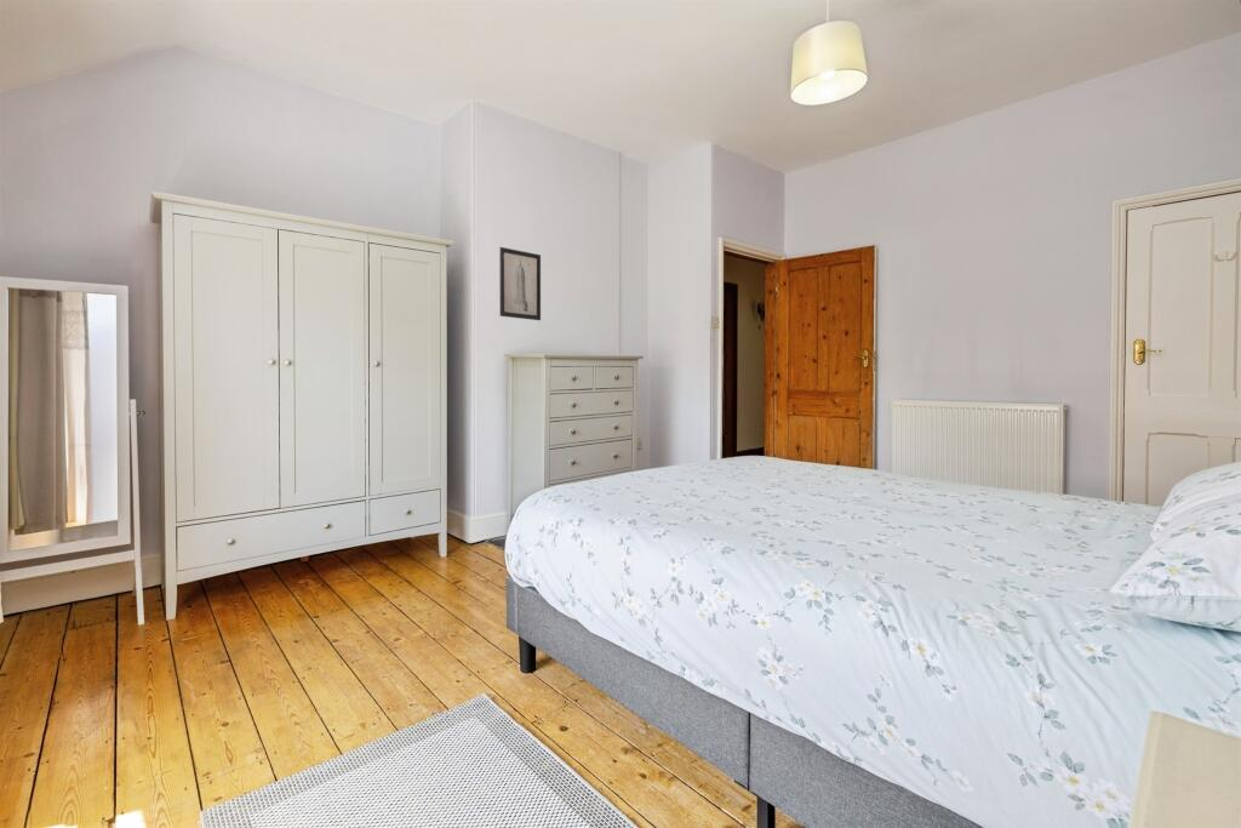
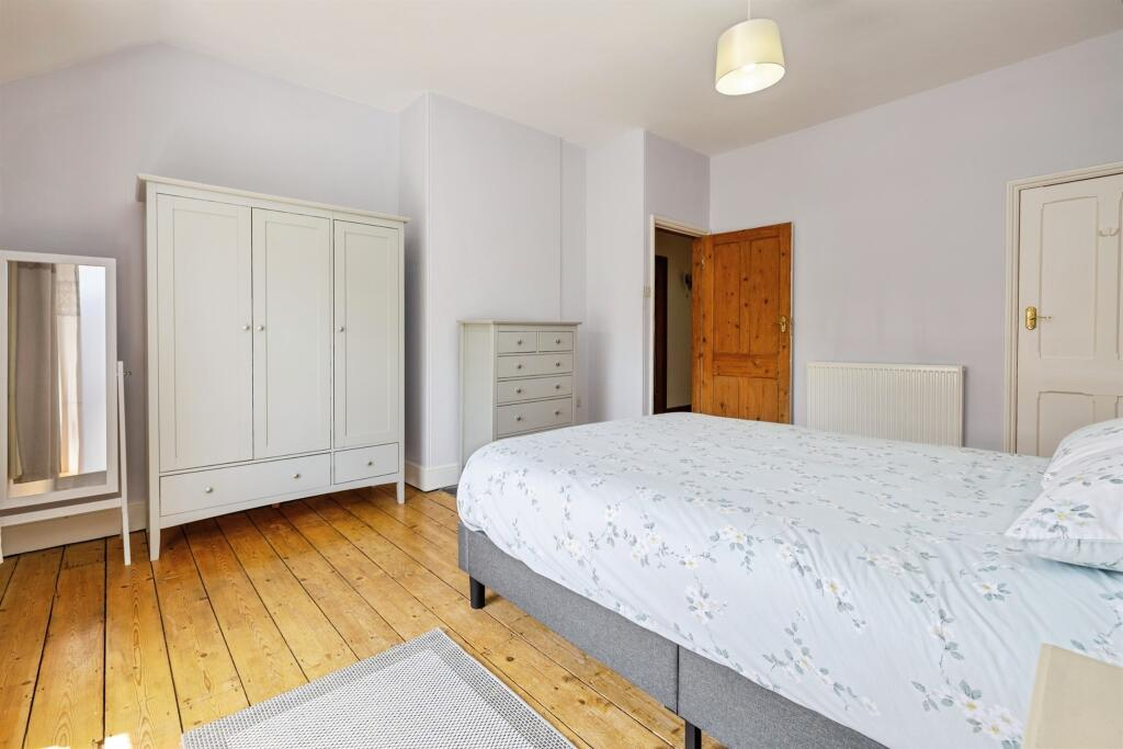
- wall art [498,246,542,321]
